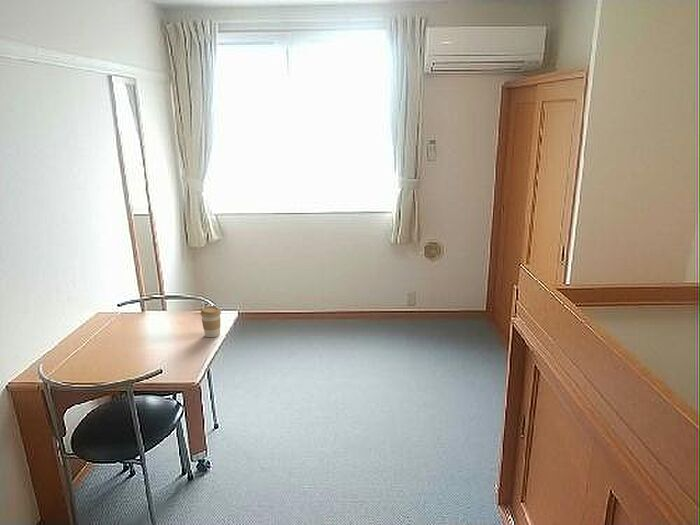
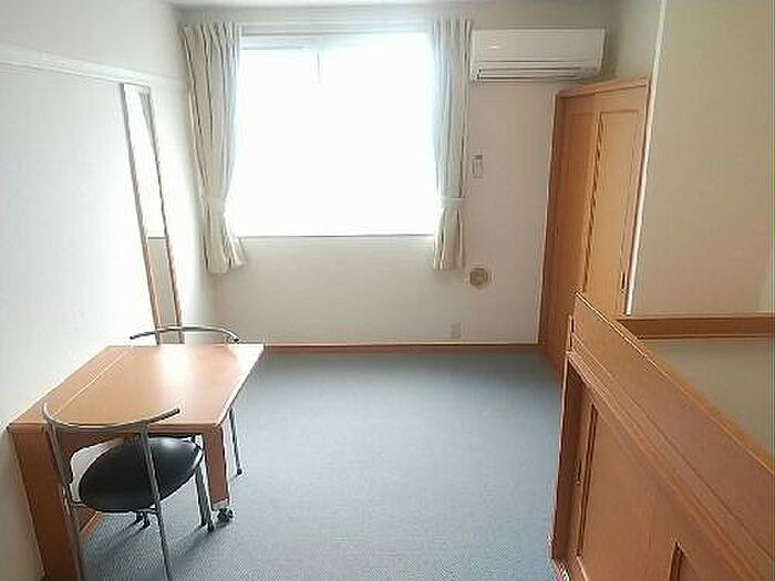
- coffee cup [199,305,222,338]
